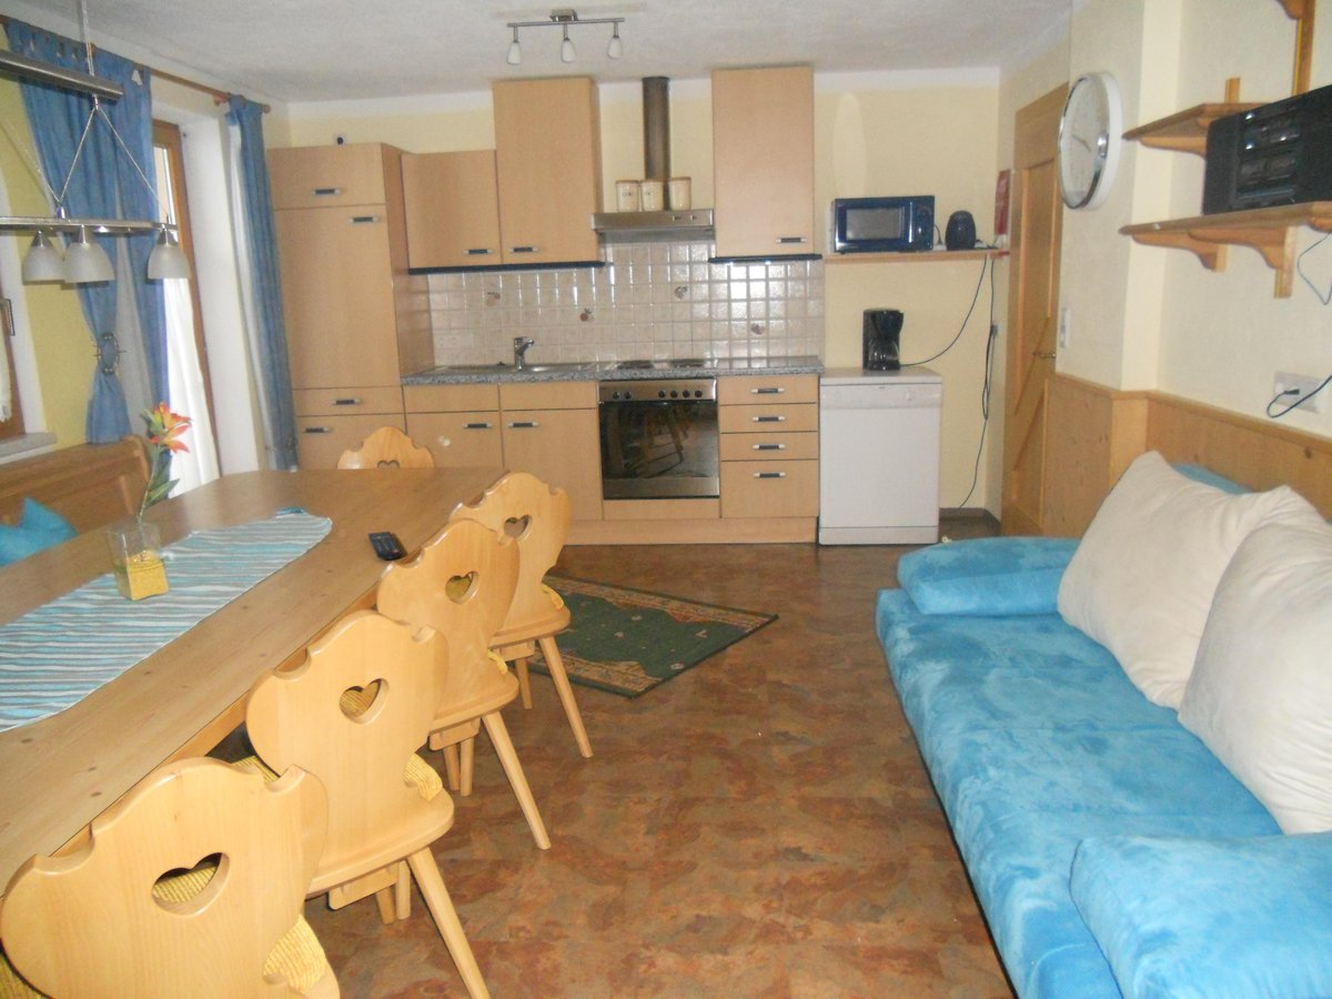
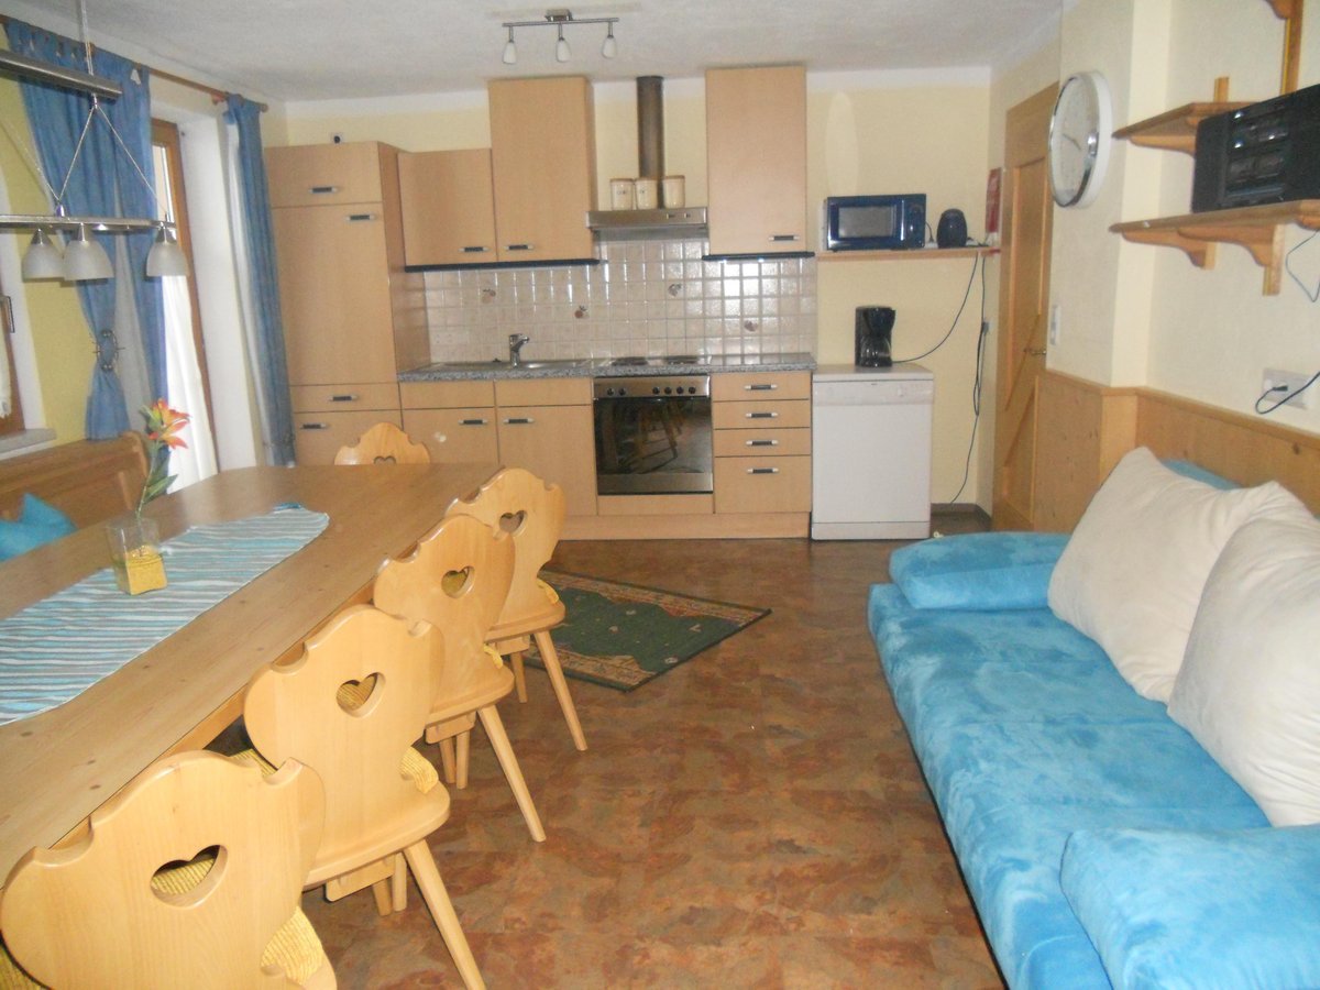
- remote control [367,531,403,561]
